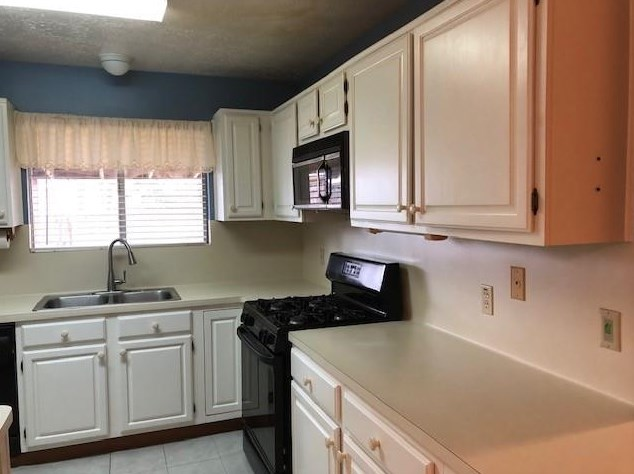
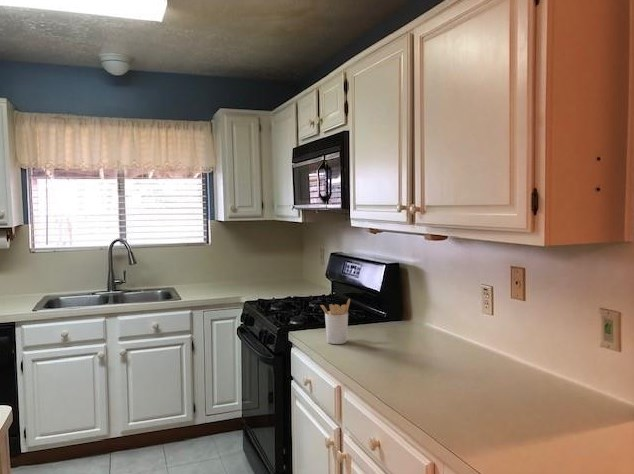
+ utensil holder [319,298,351,345]
